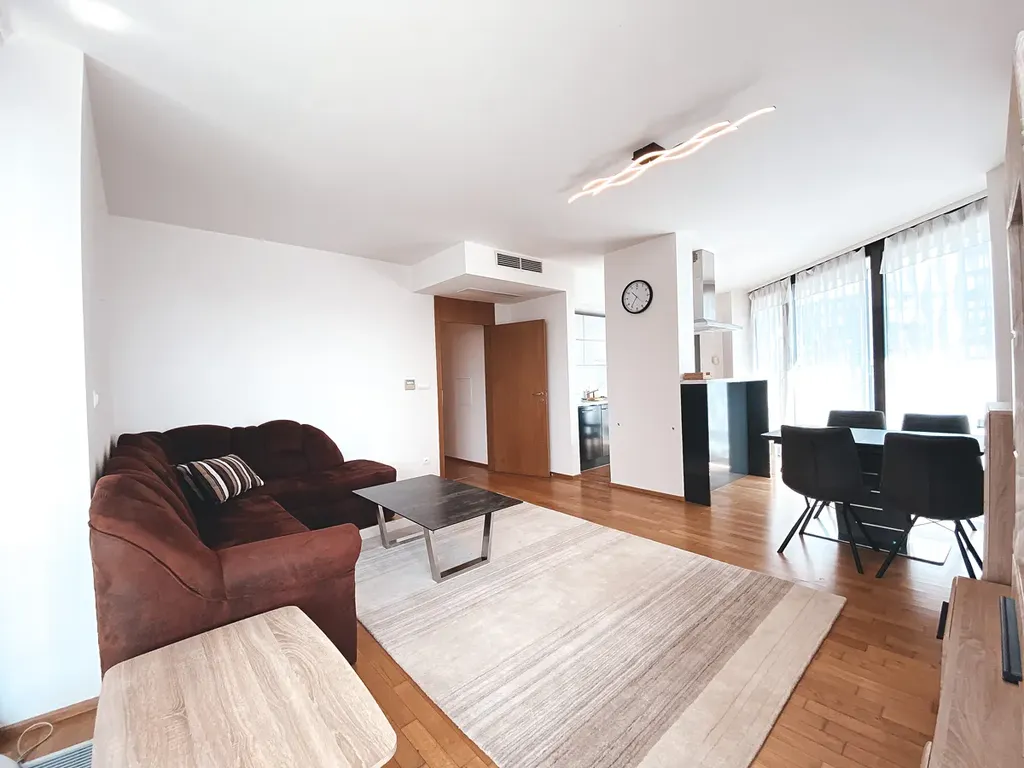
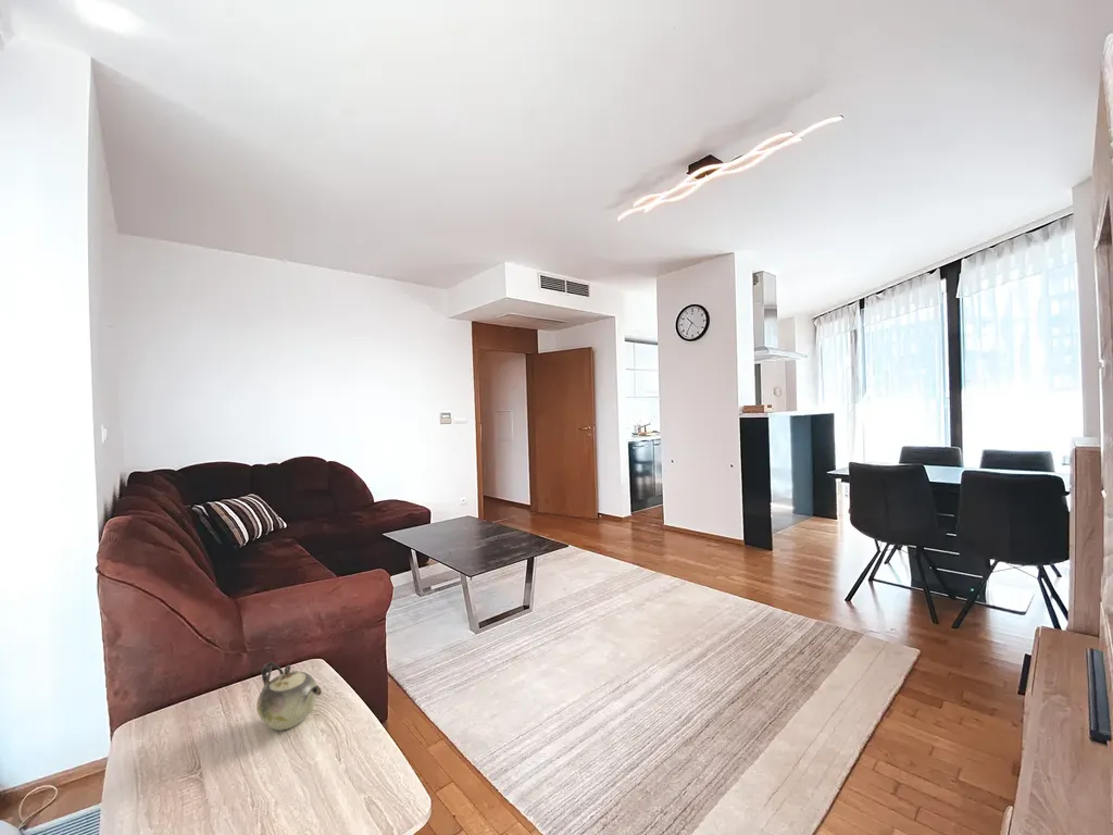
+ teapot [255,661,323,732]
